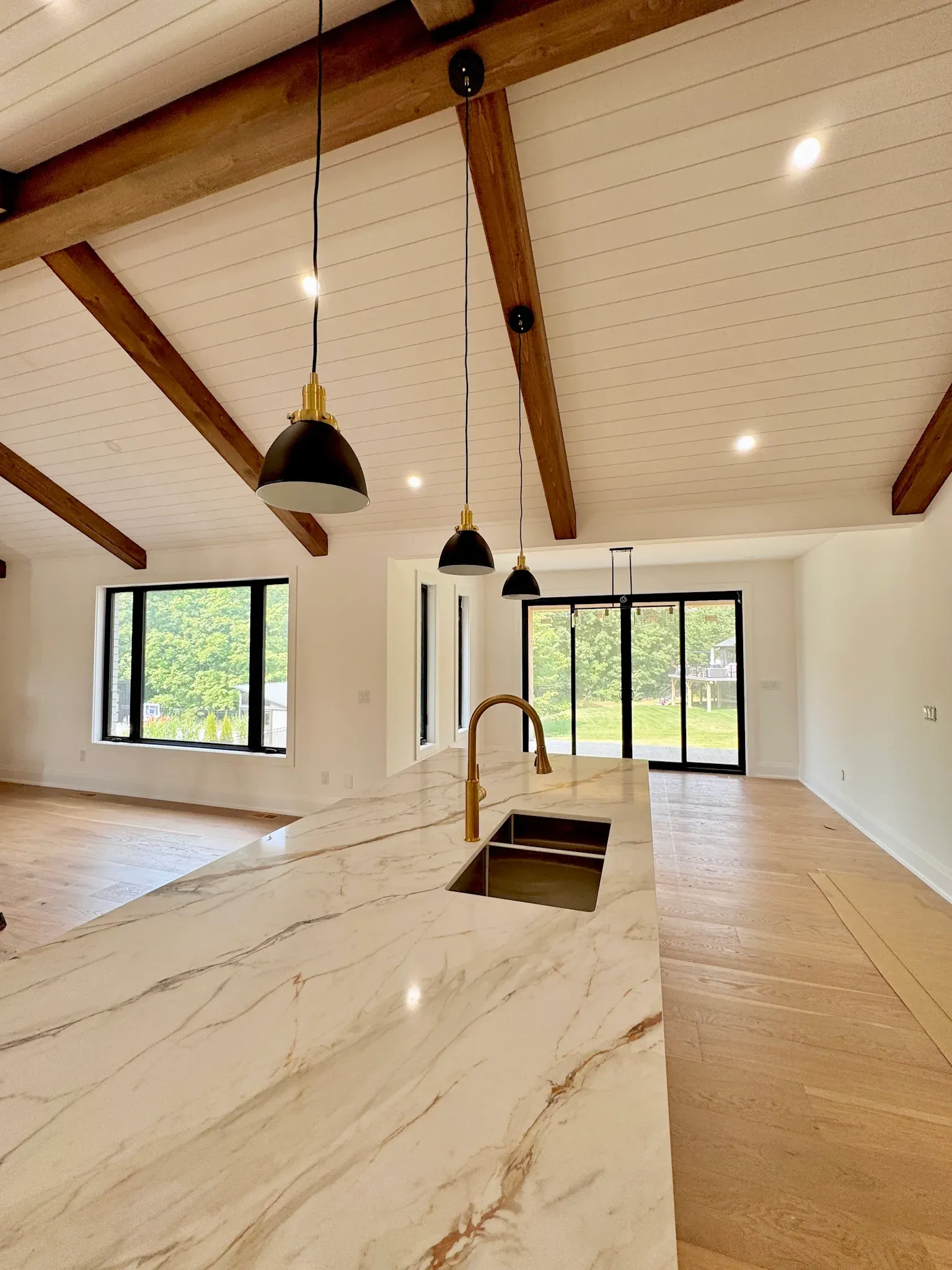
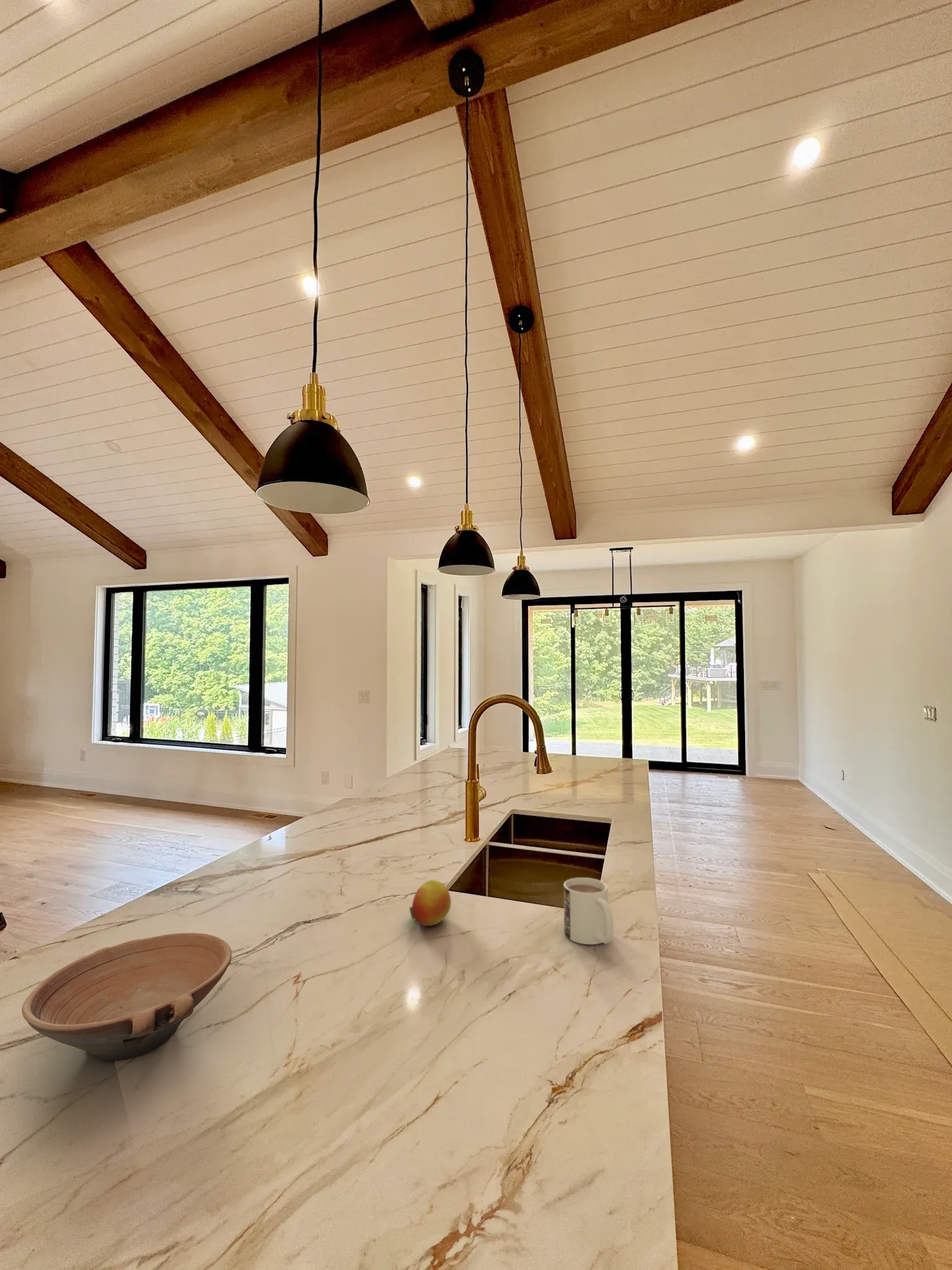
+ bowl [21,932,232,1062]
+ mug [563,877,614,945]
+ fruit [409,879,452,926]
